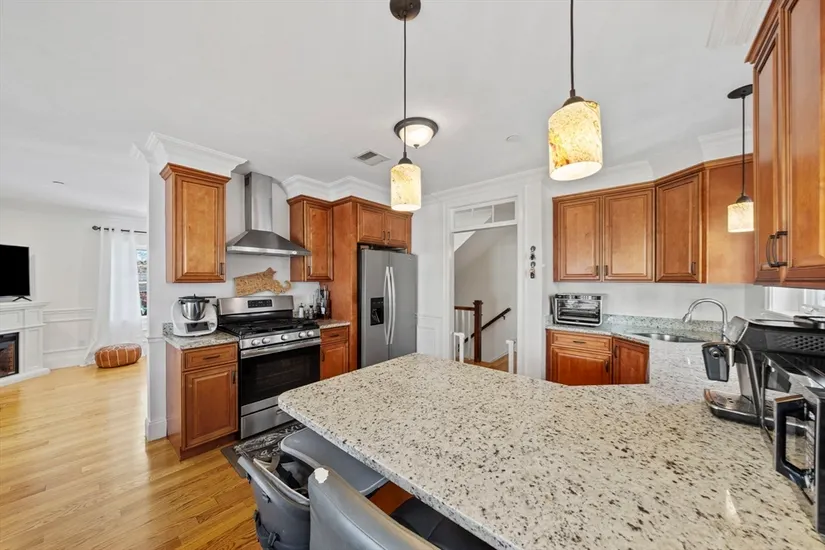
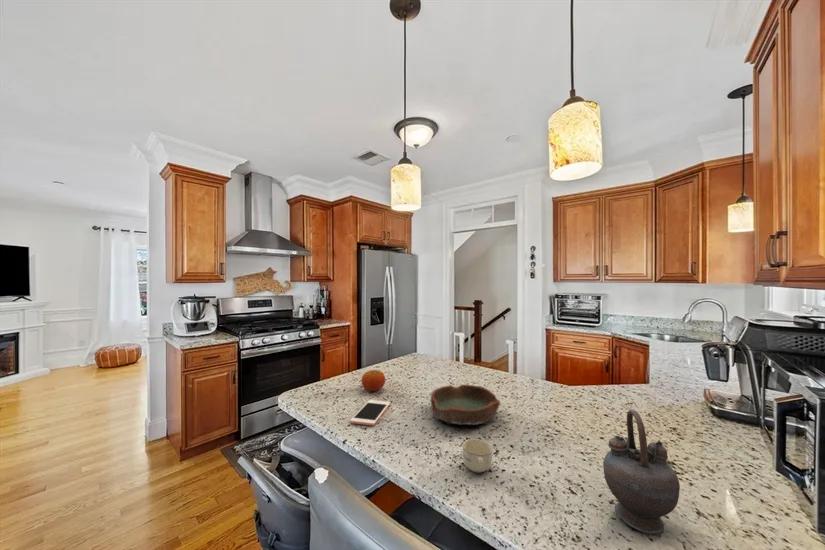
+ teapot [602,408,681,535]
+ bowl [430,384,501,426]
+ cup [462,438,494,474]
+ fruit [360,369,386,392]
+ cell phone [349,399,391,426]
